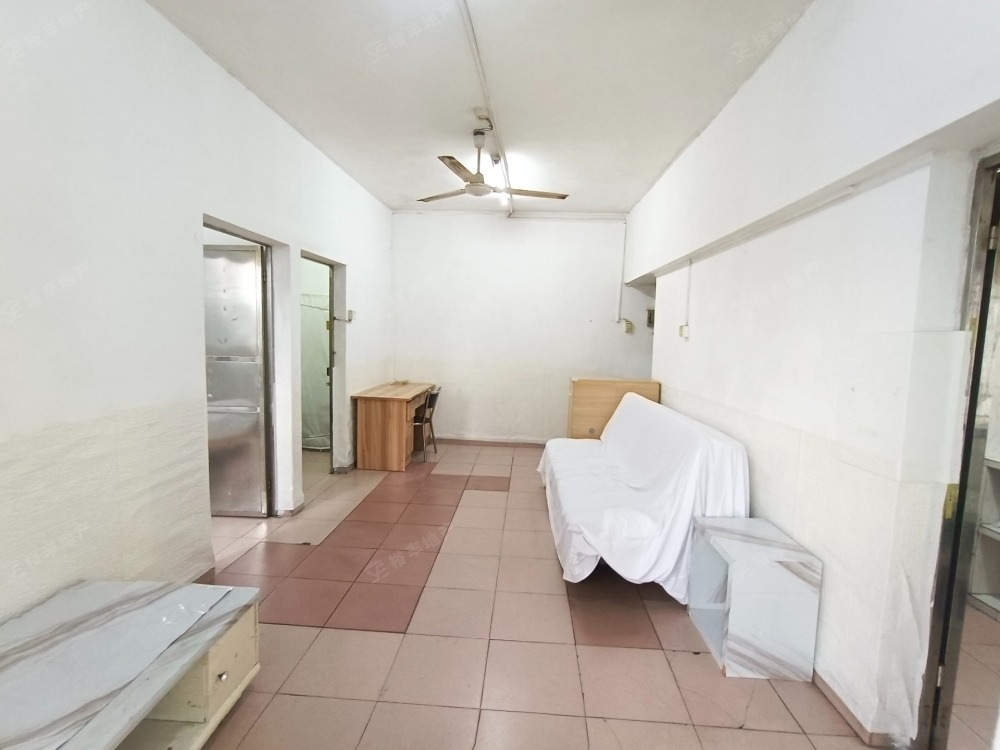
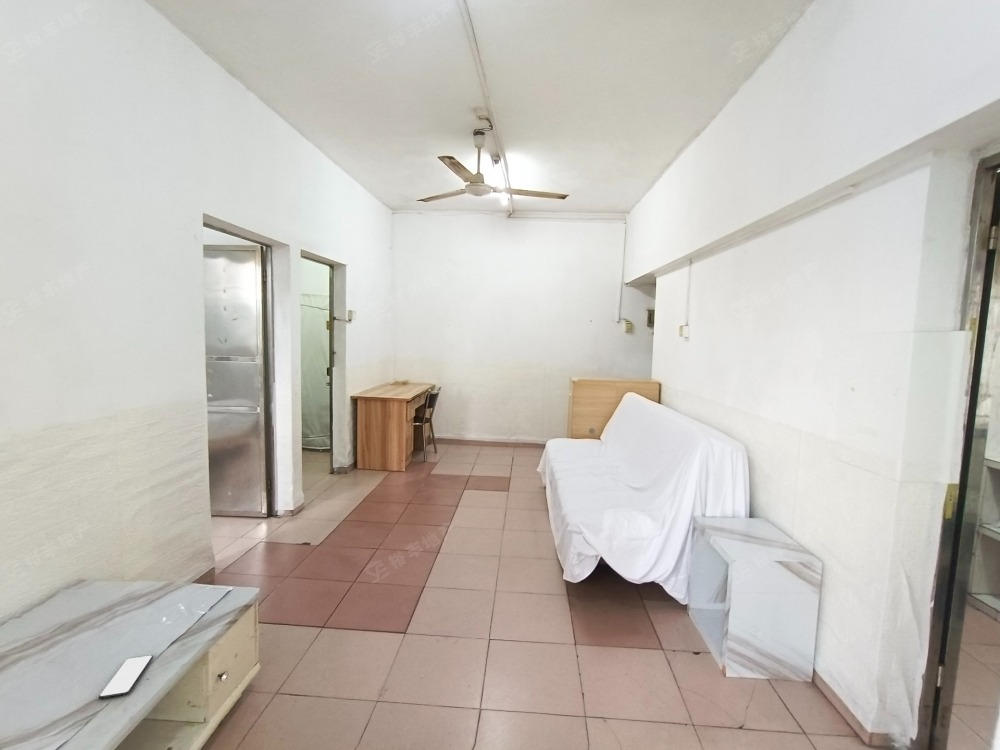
+ smartphone [98,654,154,700]
